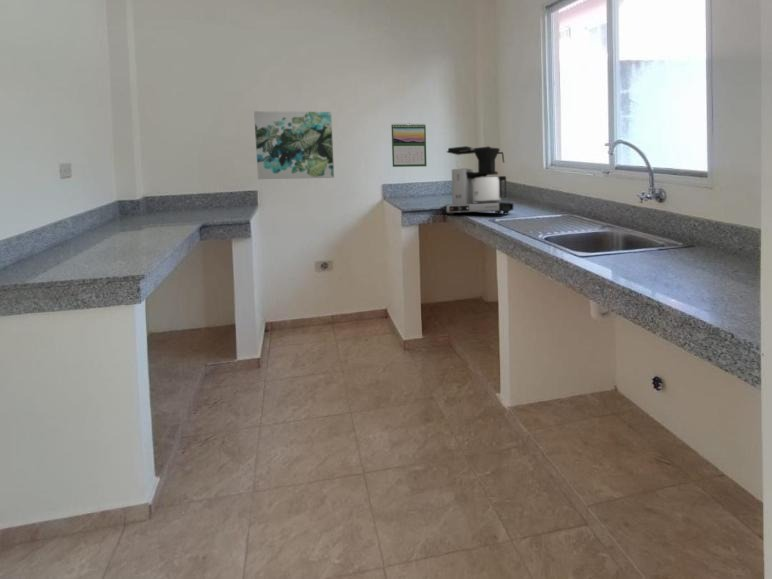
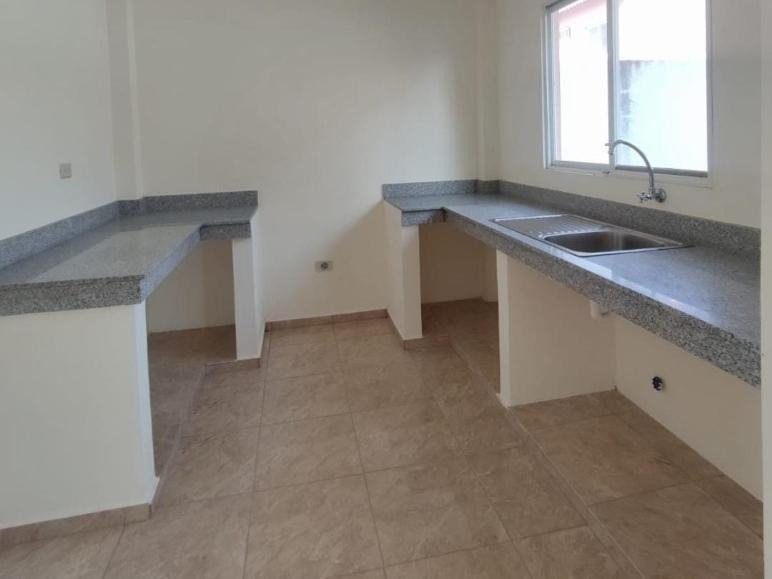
- wall art [253,110,335,180]
- coffee maker [443,145,514,216]
- calendar [390,122,427,168]
